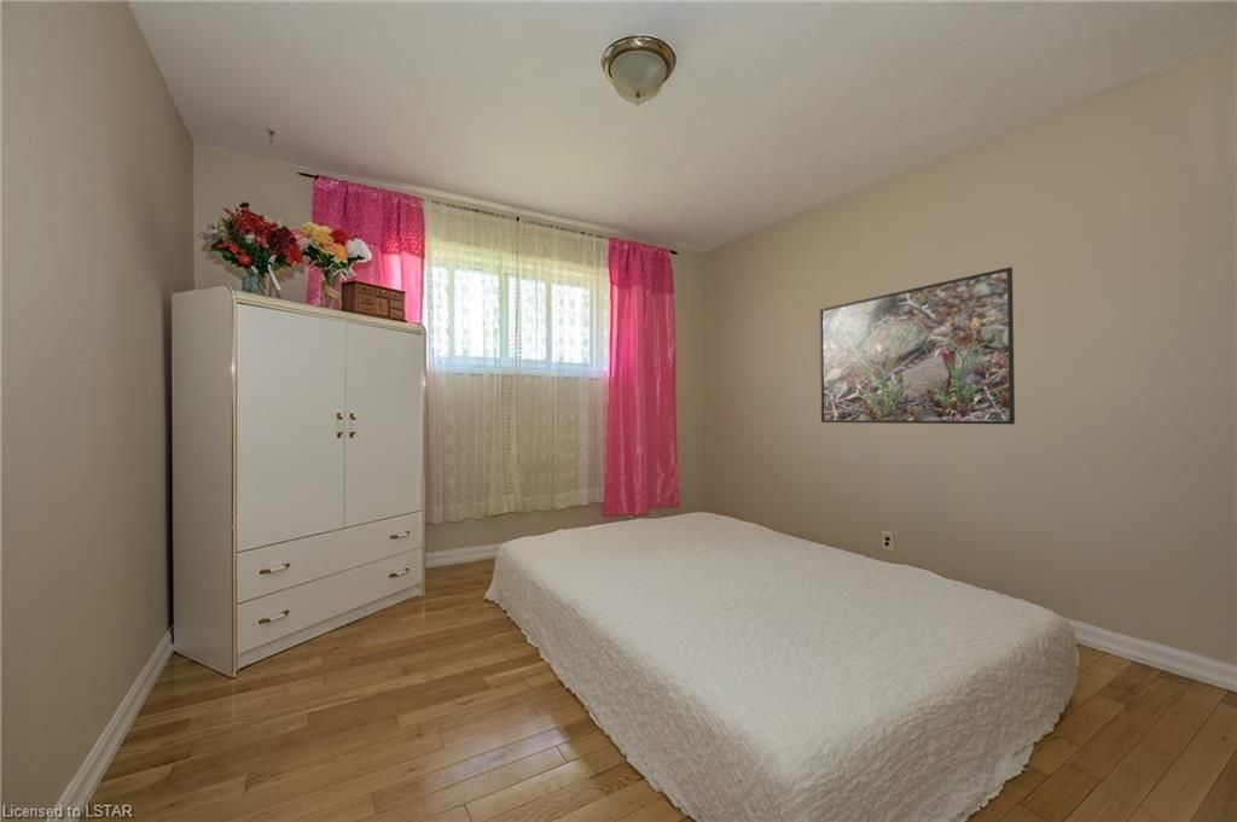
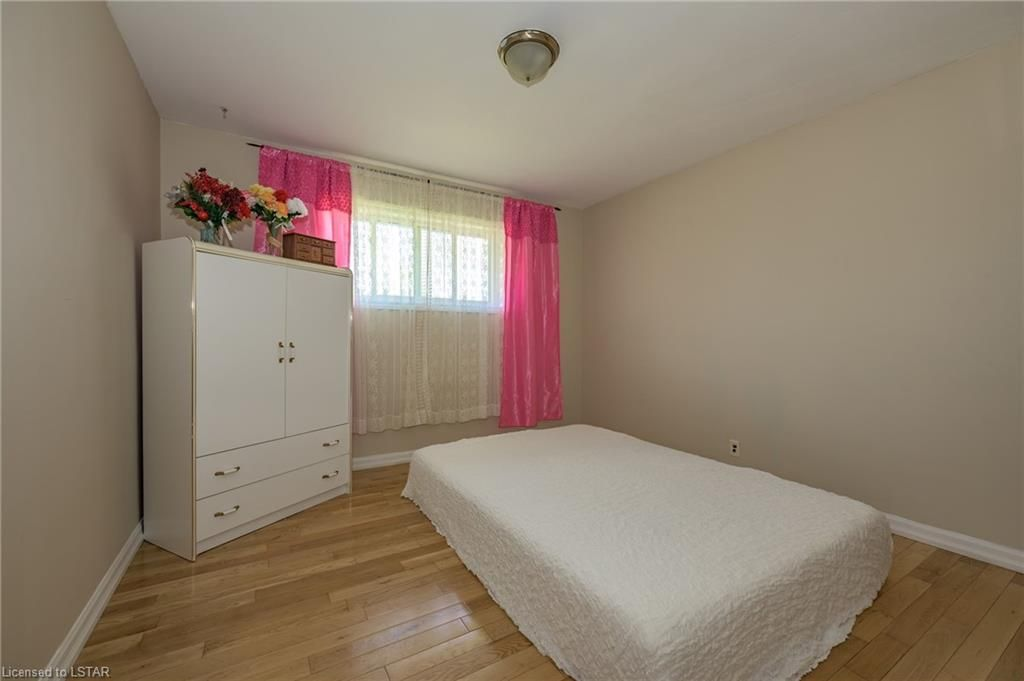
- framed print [819,266,1016,425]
